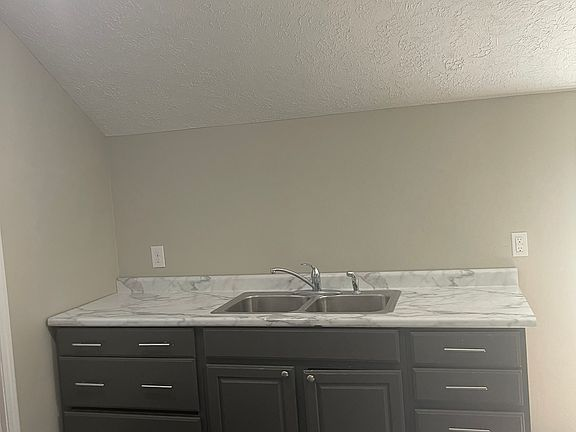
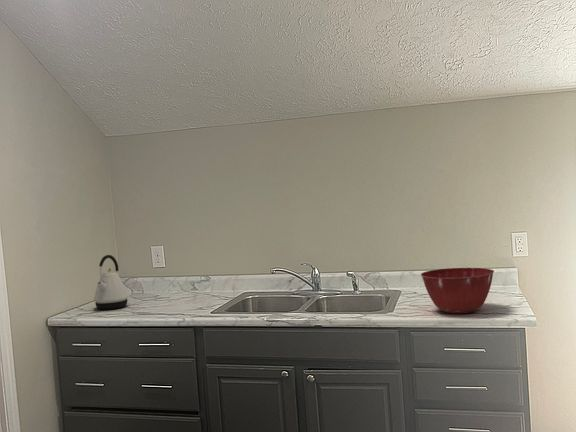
+ kettle [93,254,129,310]
+ mixing bowl [420,267,495,314]
